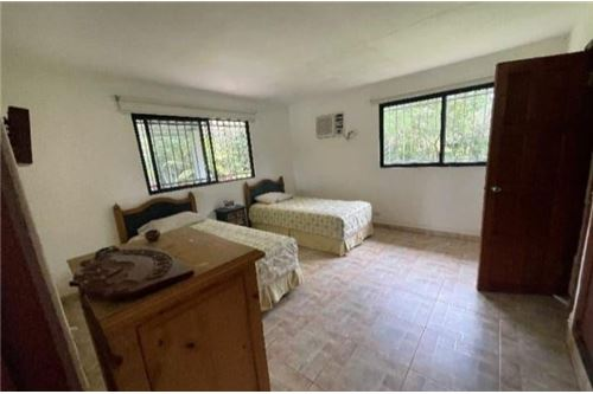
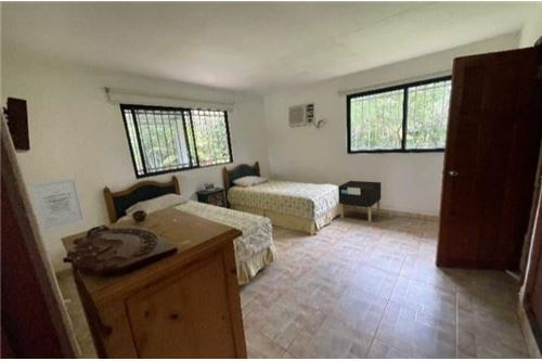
+ nightstand [337,180,382,223]
+ wall art [27,177,88,234]
